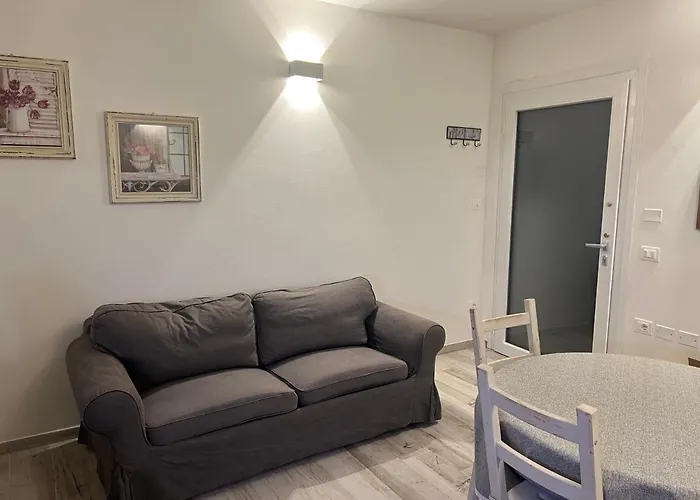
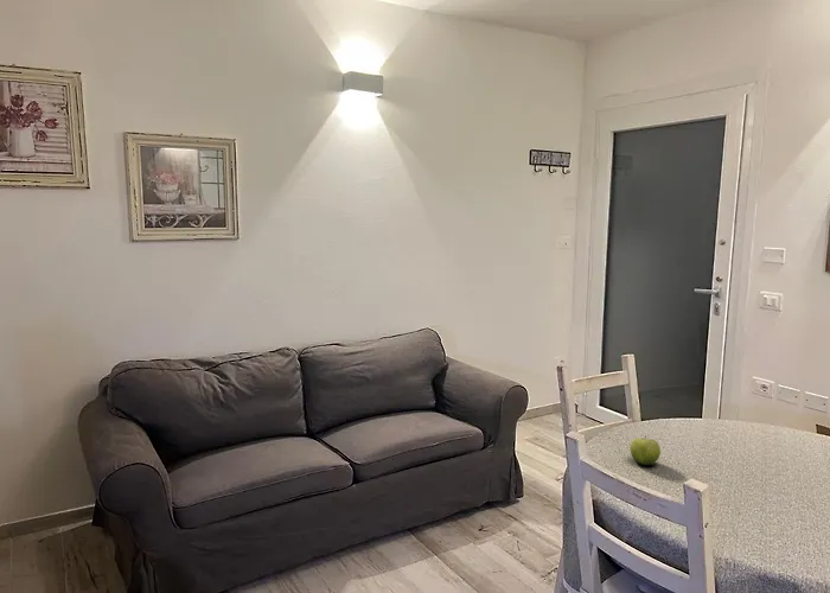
+ fruit [630,434,662,466]
